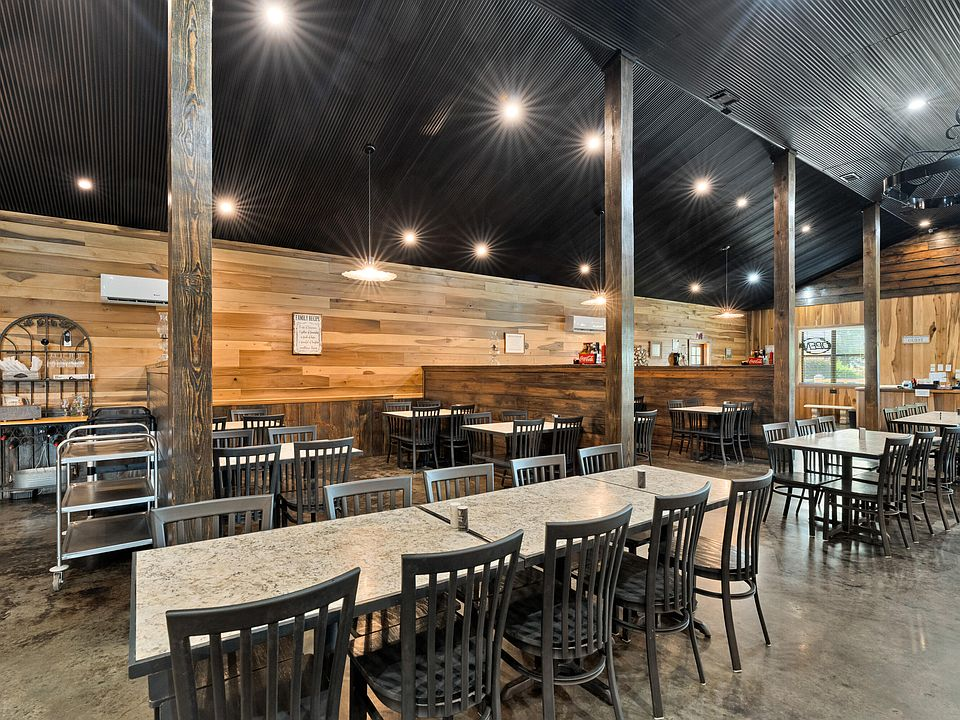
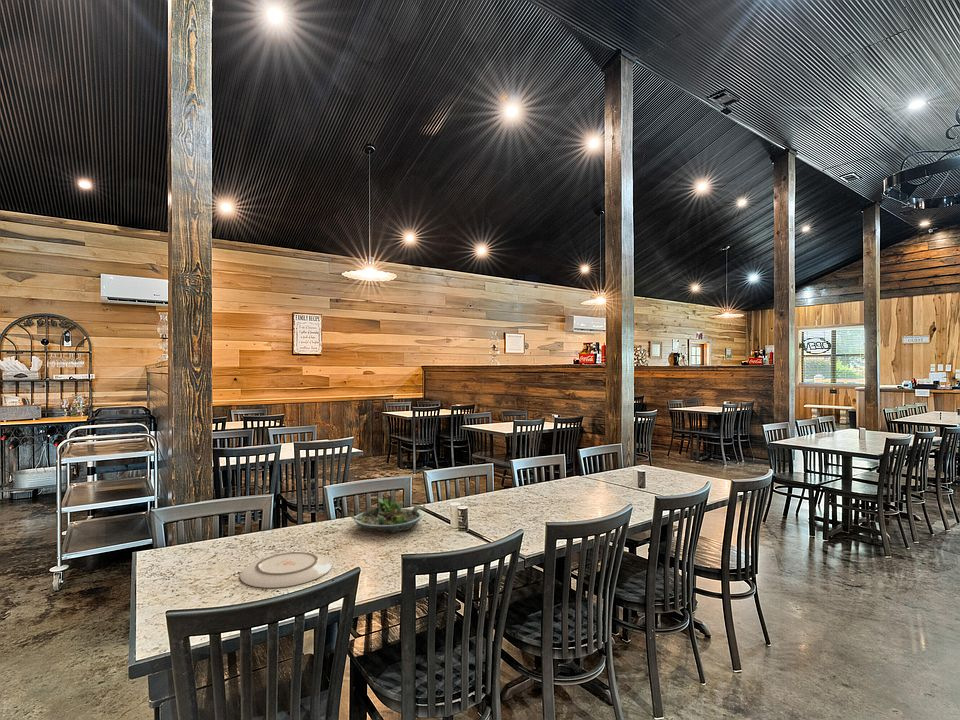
+ succulent planter [349,492,426,534]
+ plate [239,551,333,589]
